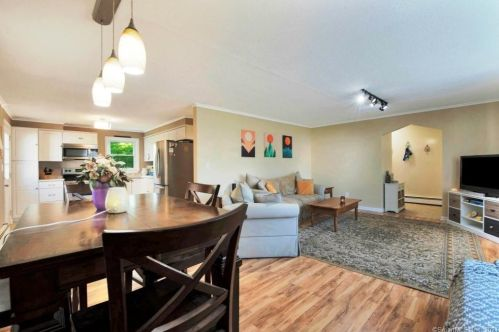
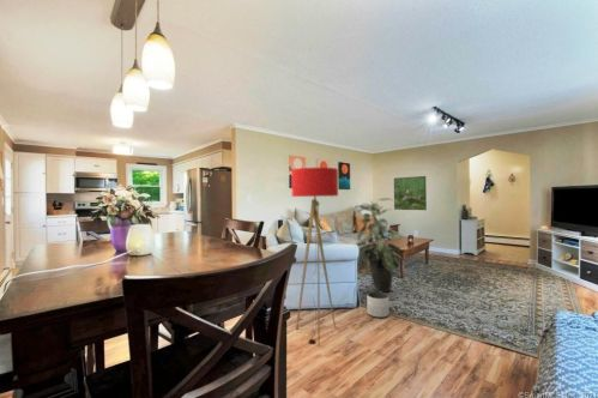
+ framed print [393,175,428,211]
+ floor lamp [290,167,339,348]
+ indoor plant [354,197,405,293]
+ planter [366,290,391,319]
